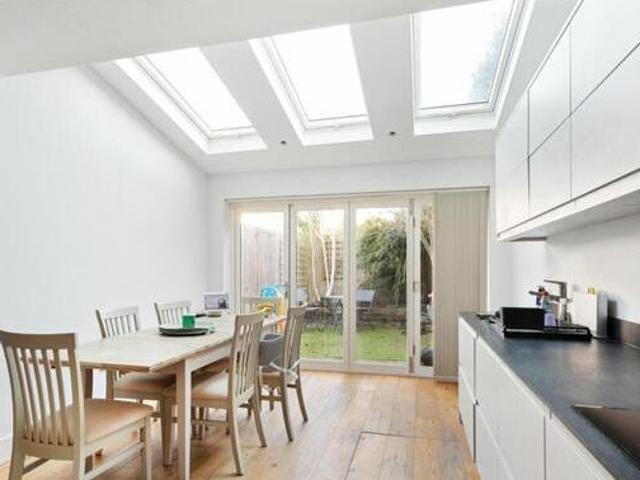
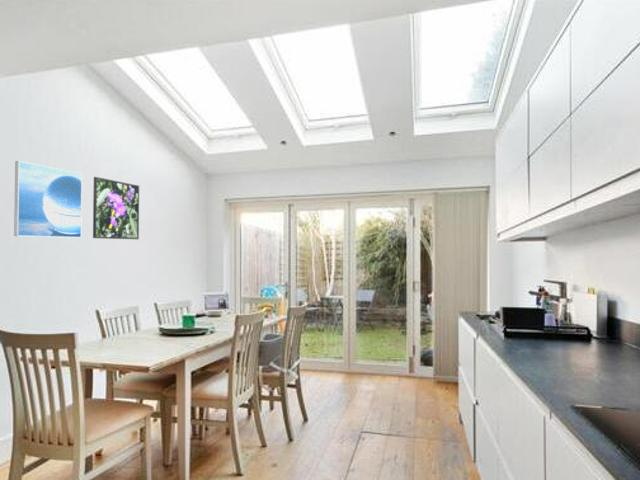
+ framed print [13,160,83,239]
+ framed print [92,176,140,240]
